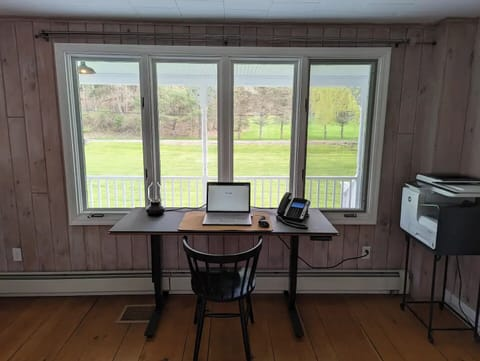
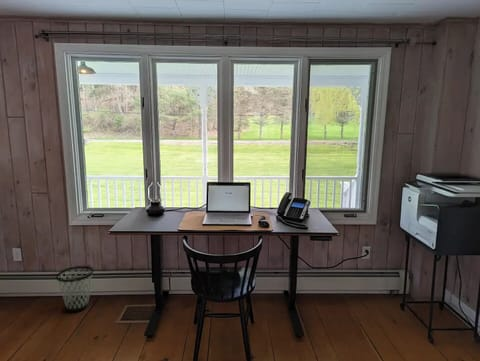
+ wastebasket [55,265,94,313]
